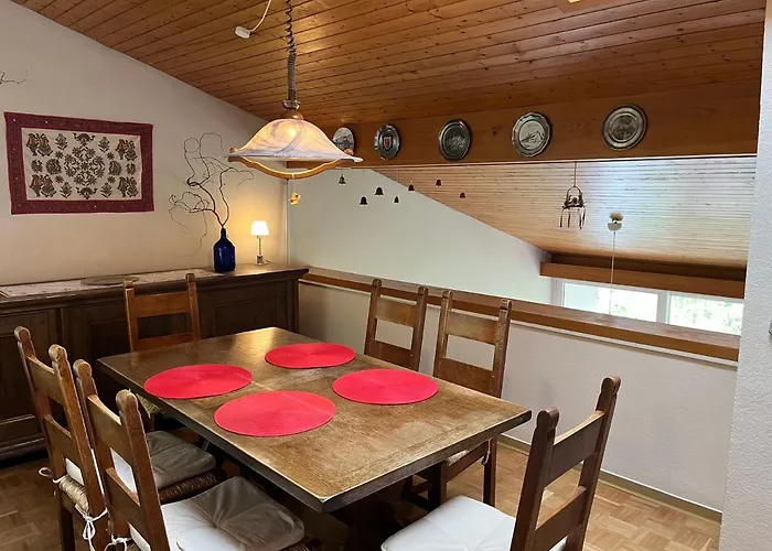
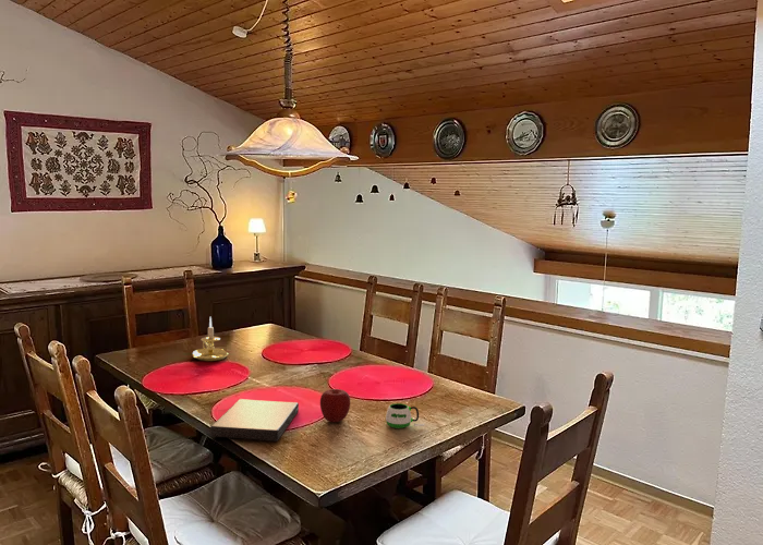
+ book [209,398,300,443]
+ mug [385,402,426,429]
+ candle holder [192,316,230,362]
+ apple [319,388,351,423]
